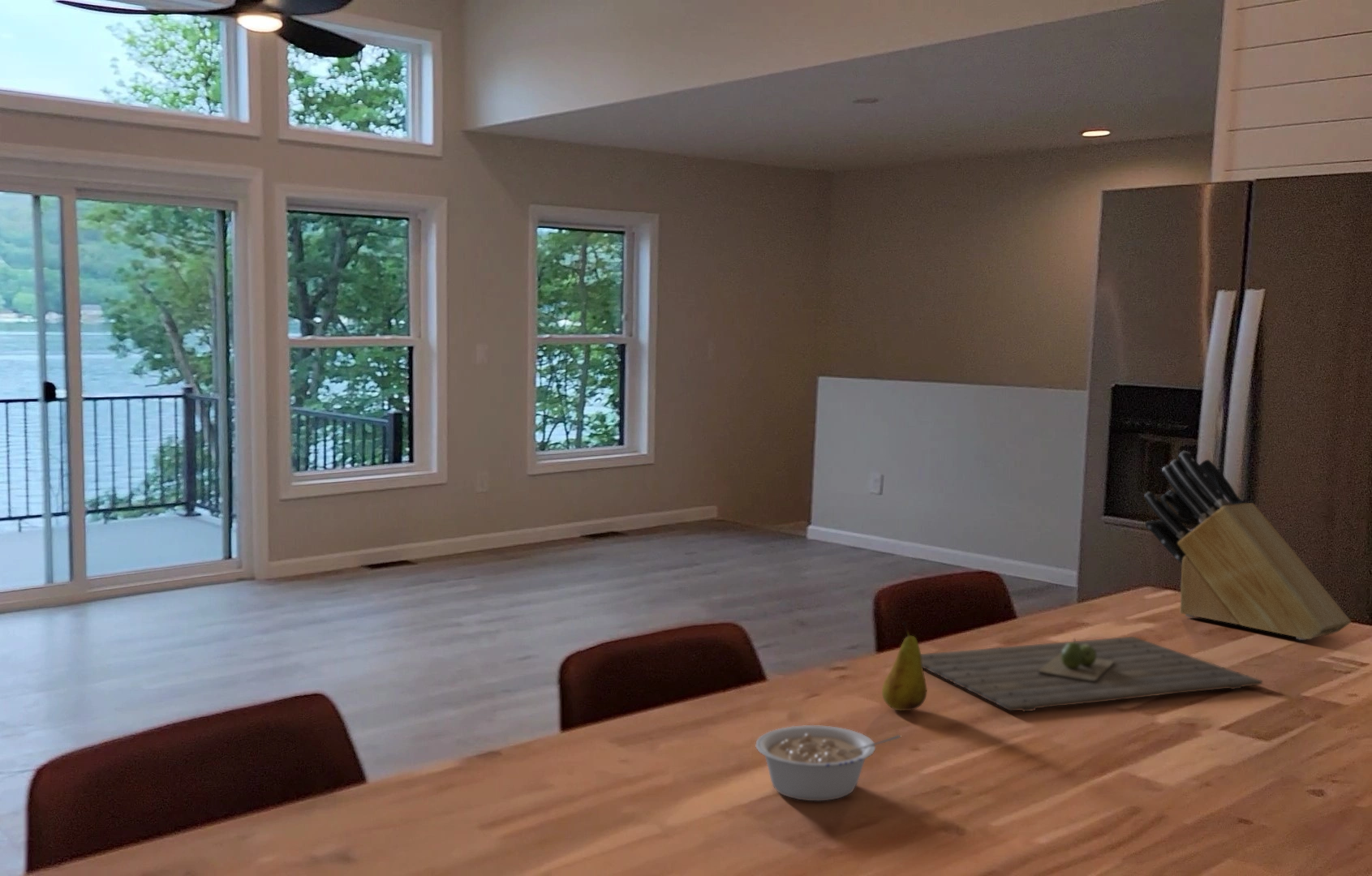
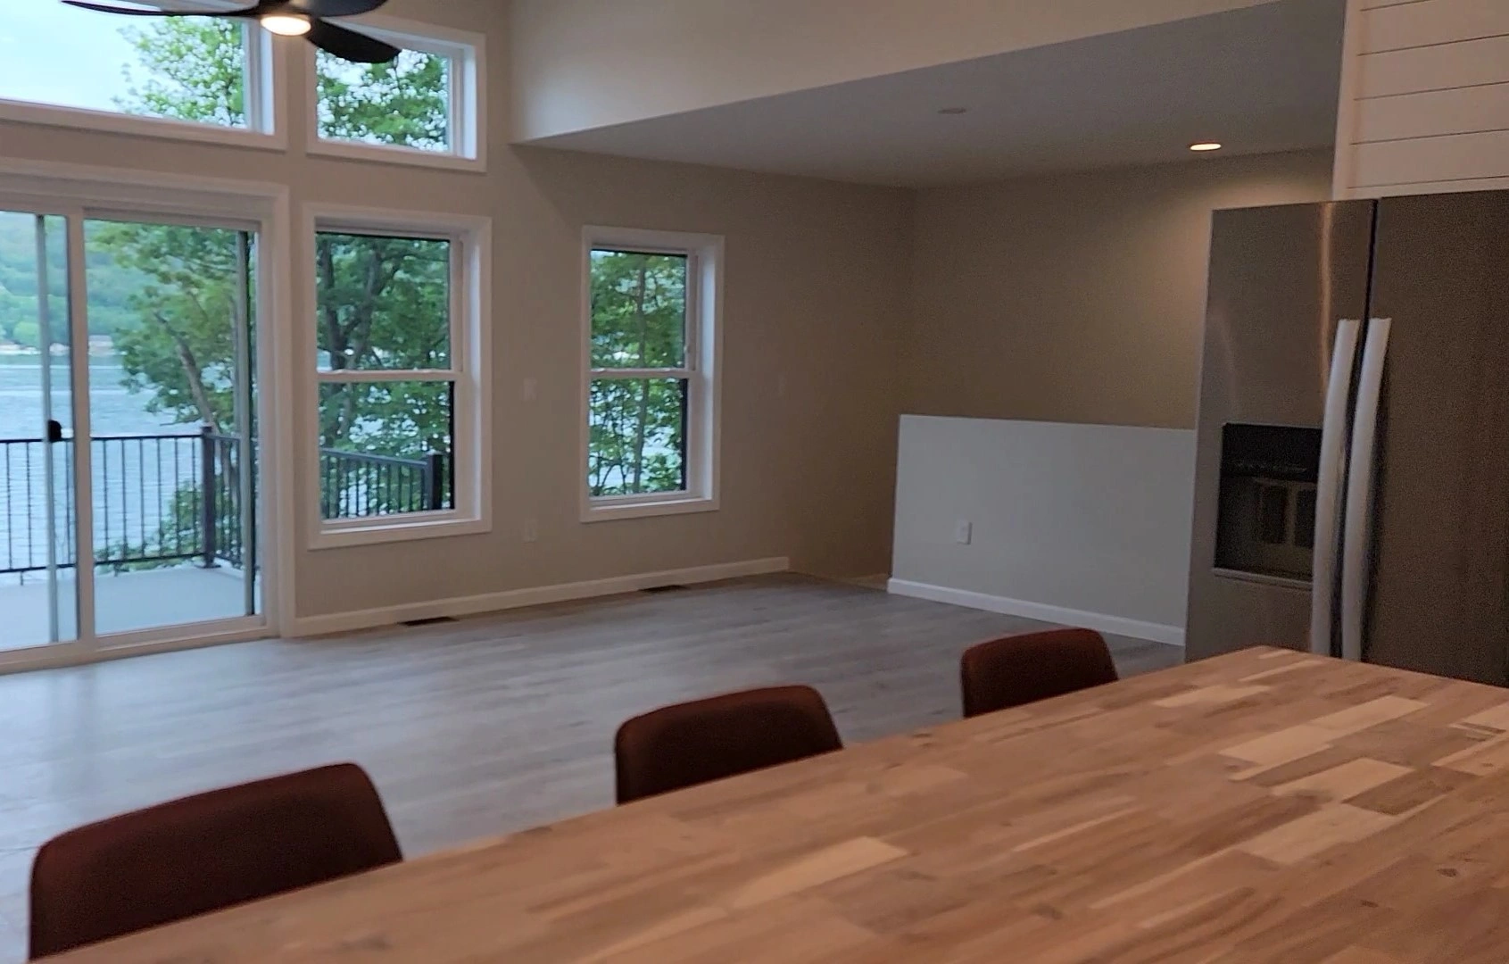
- knife block [1143,450,1352,641]
- fruit [881,621,927,711]
- cutting board [921,636,1263,712]
- legume [755,724,901,801]
